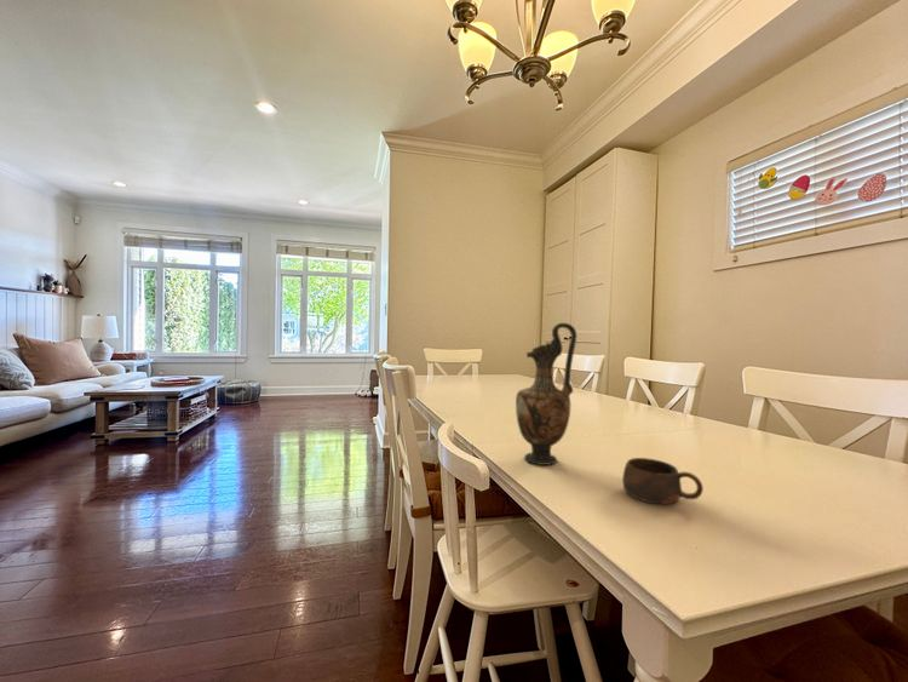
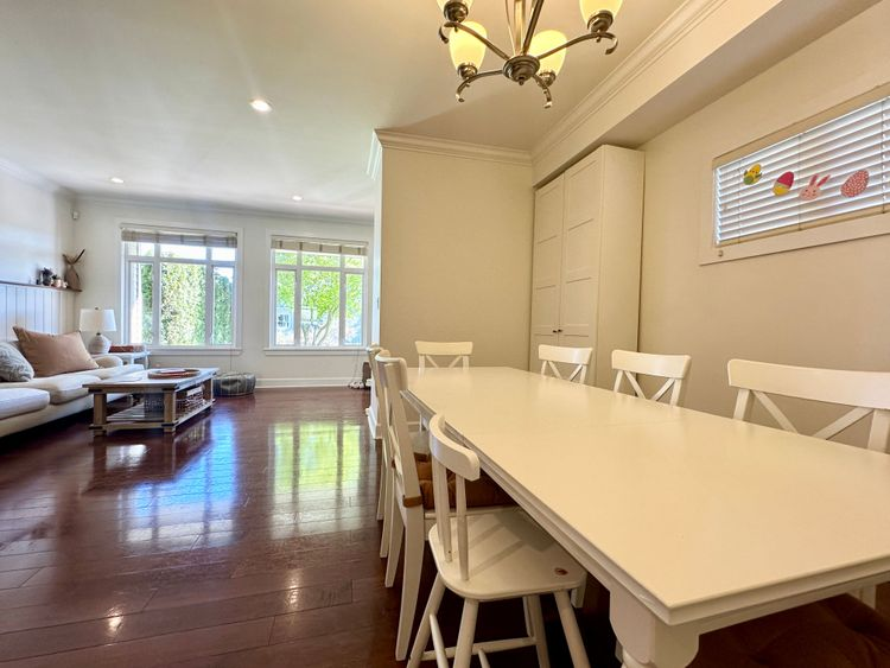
- vase [515,322,577,466]
- cup [621,457,705,505]
